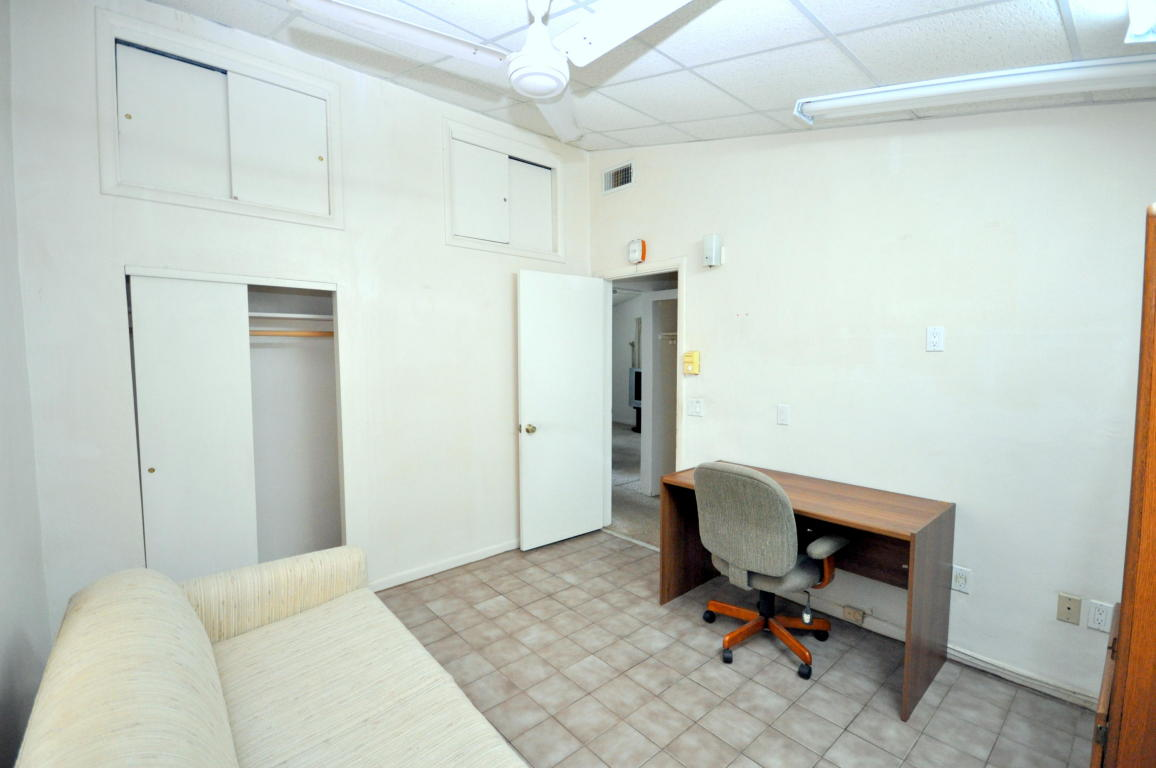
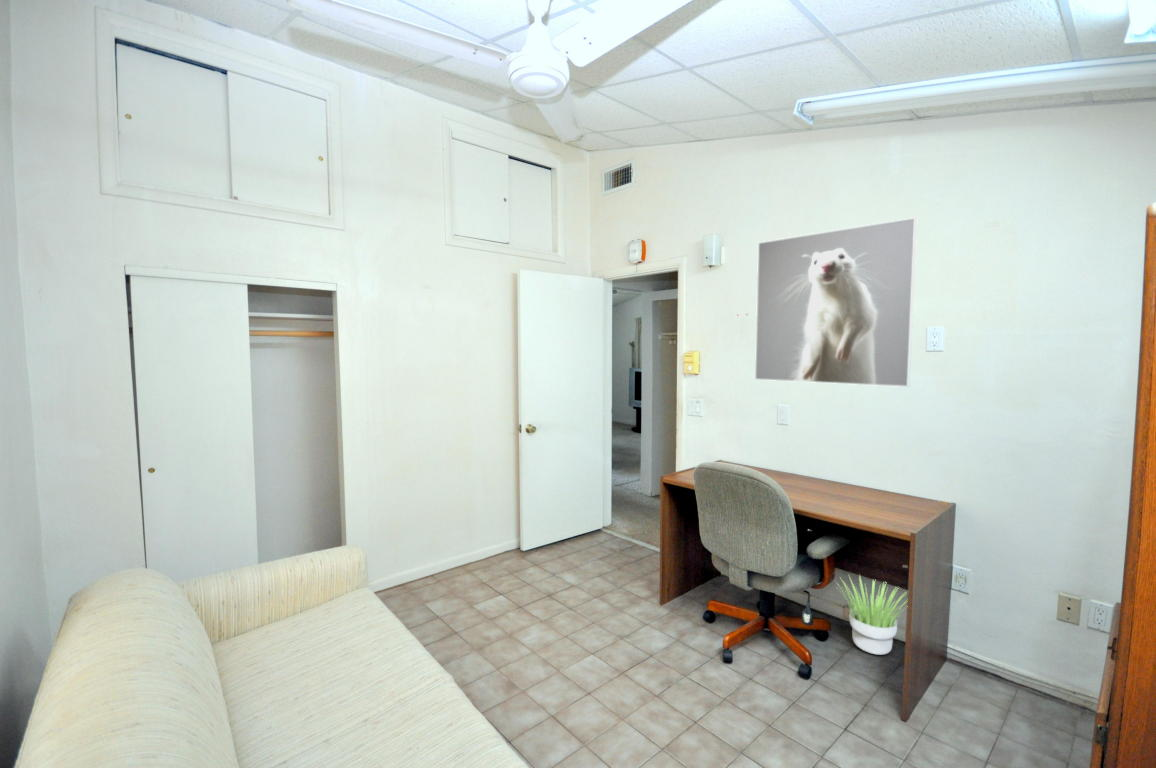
+ potted plant [835,573,908,656]
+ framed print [754,216,918,388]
